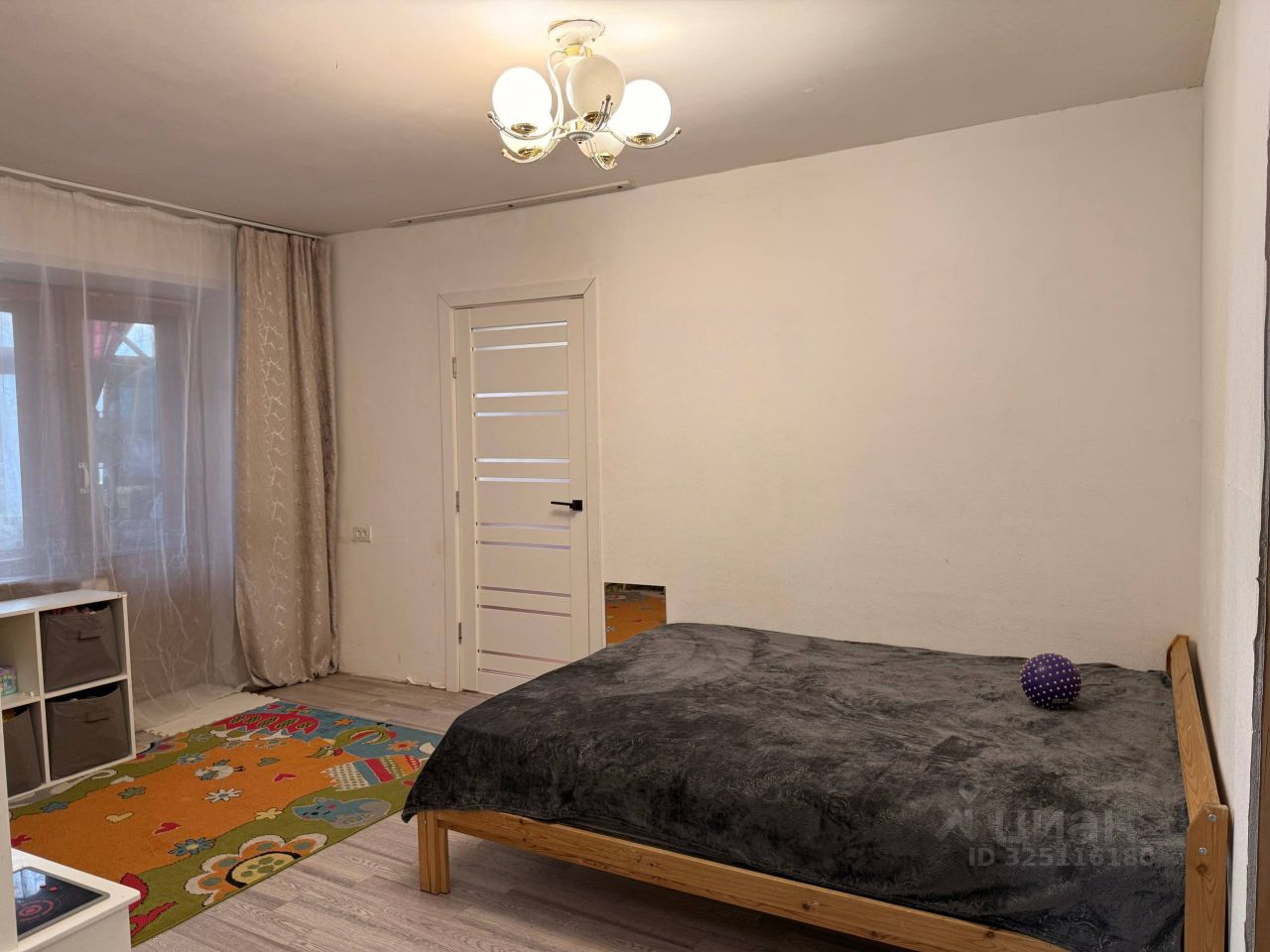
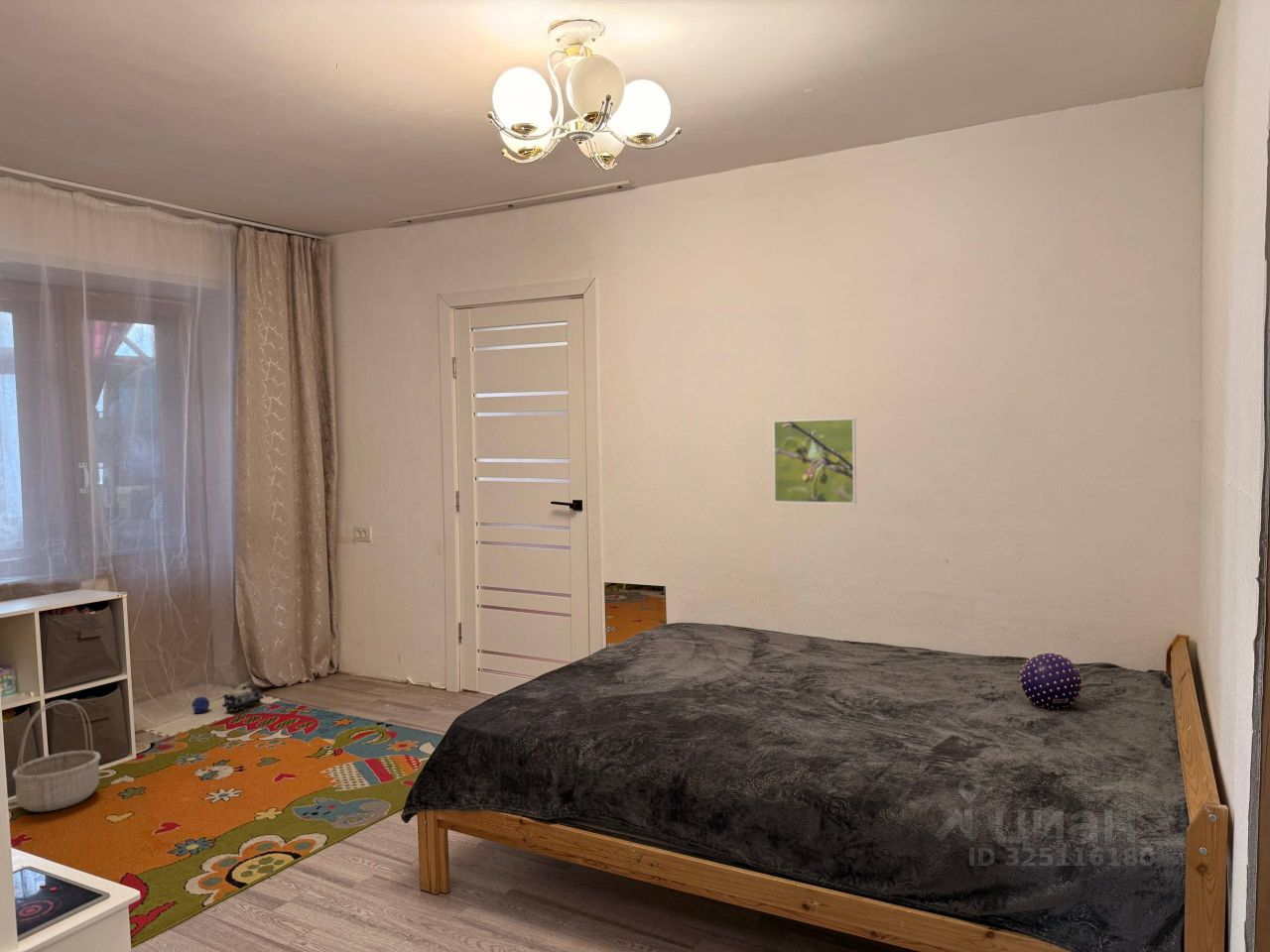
+ toy train [221,685,265,714]
+ basket [11,699,102,813]
+ ball [190,695,210,715]
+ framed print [772,417,857,505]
